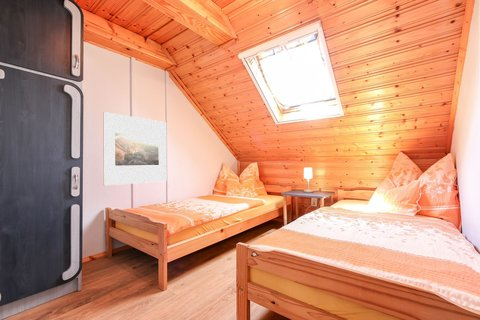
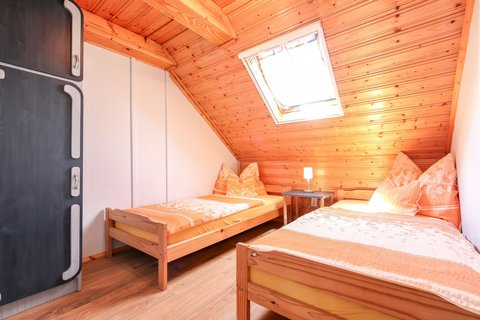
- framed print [102,111,168,186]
